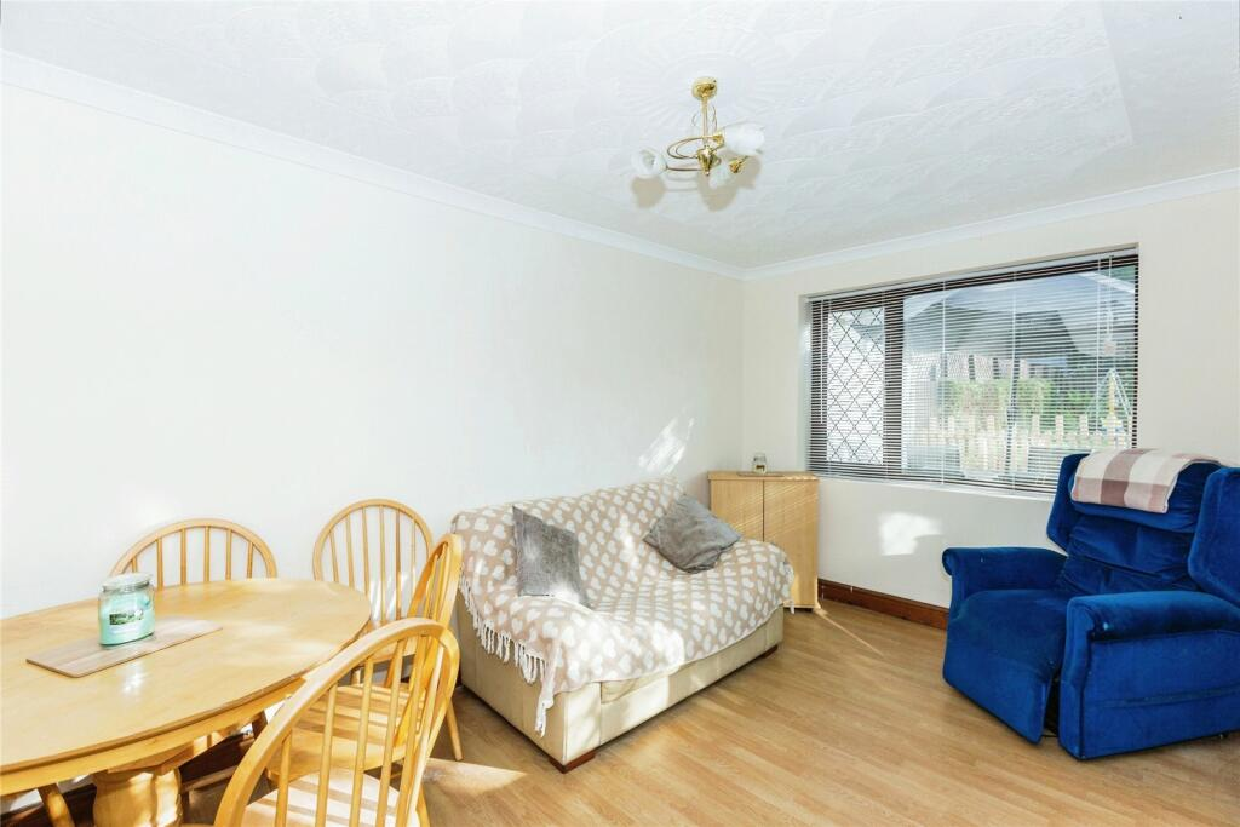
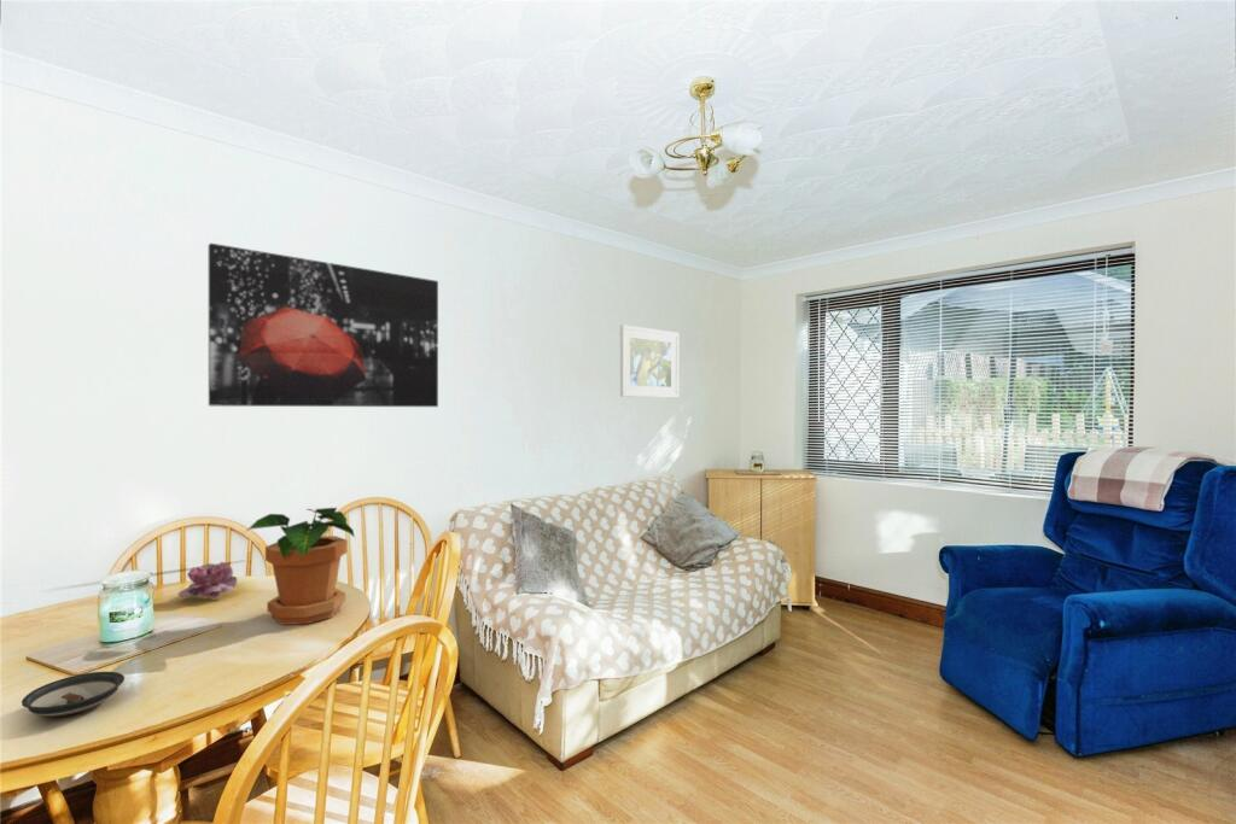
+ flower [176,561,238,600]
+ potted plant [244,507,356,626]
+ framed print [619,323,680,399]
+ wall art [208,242,439,408]
+ saucer [21,671,126,718]
